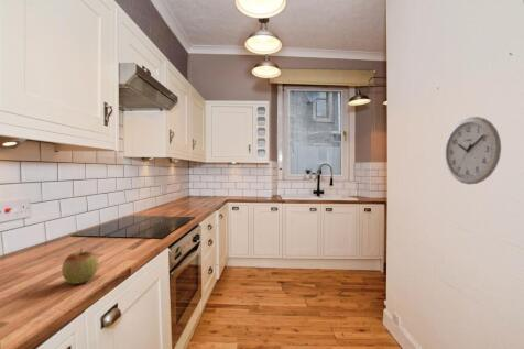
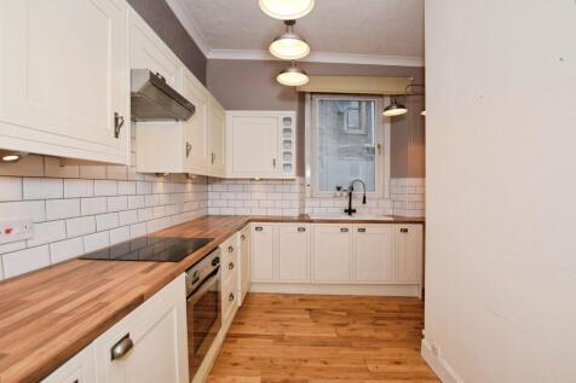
- apple [61,249,99,285]
- wall clock [444,116,502,185]
